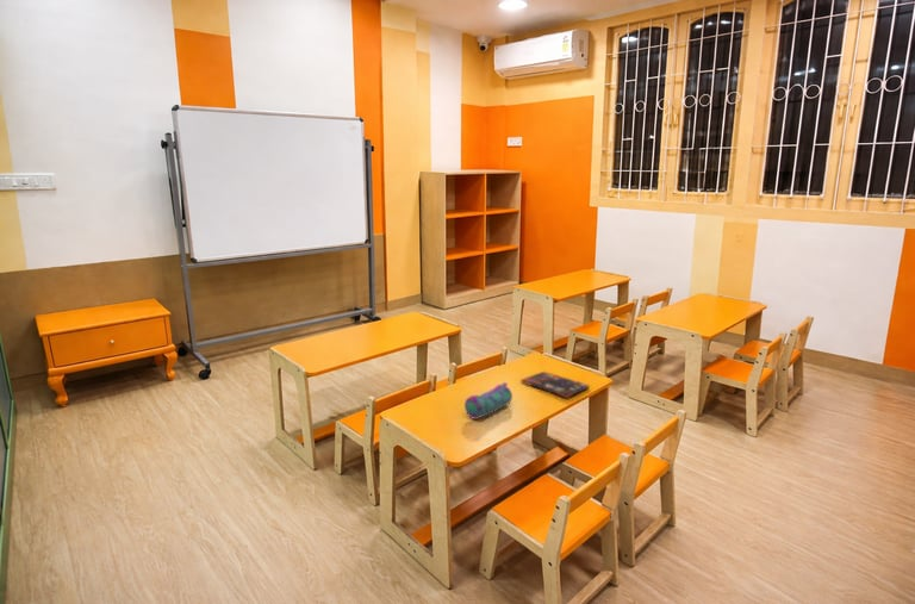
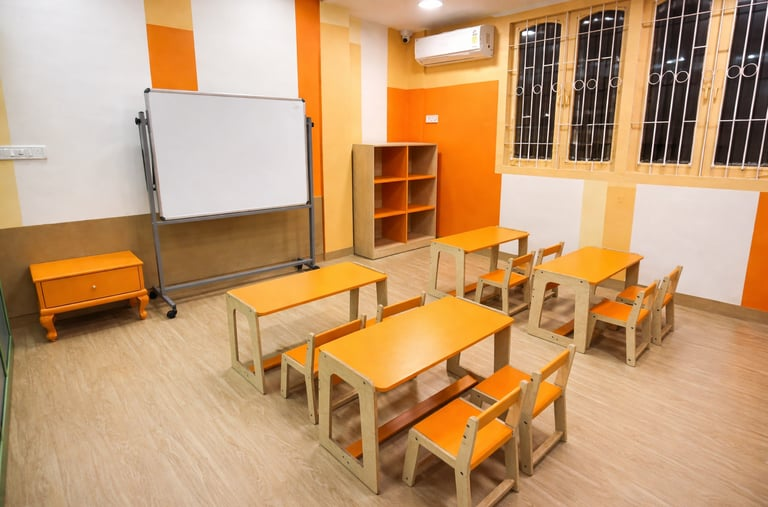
- book [521,371,590,399]
- pencil case [463,381,513,421]
